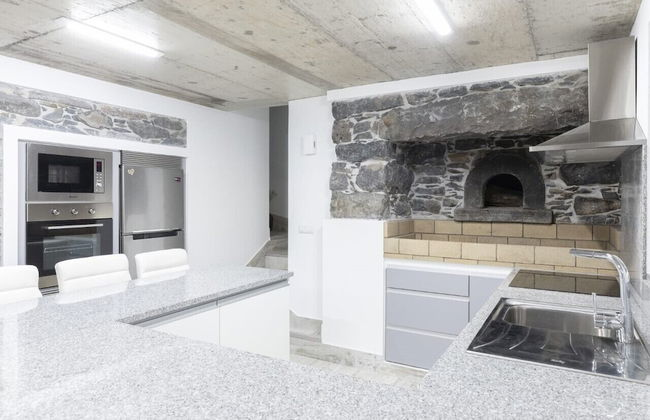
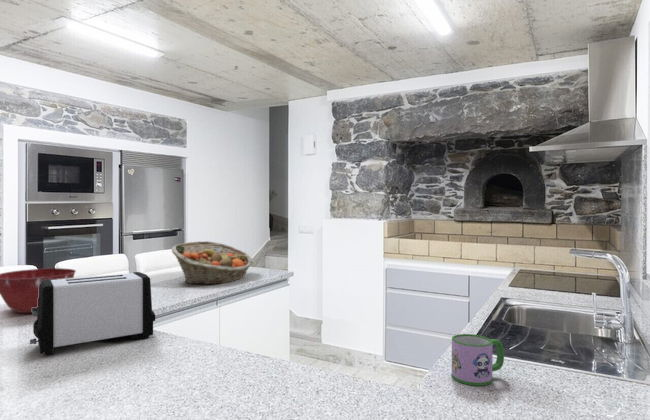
+ mixing bowl [0,267,77,314]
+ toaster [29,271,156,356]
+ fruit basket [171,240,254,285]
+ mug [451,333,505,387]
